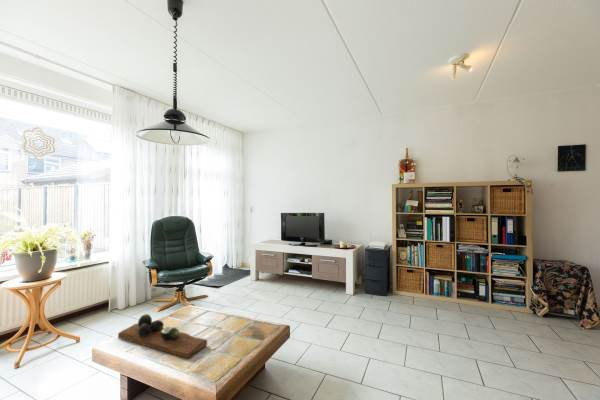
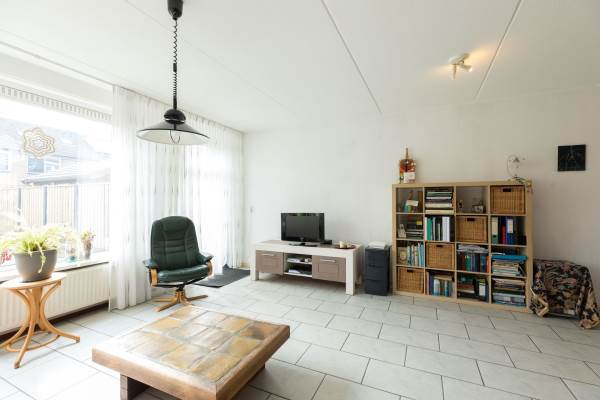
- decorative tray [117,313,208,360]
